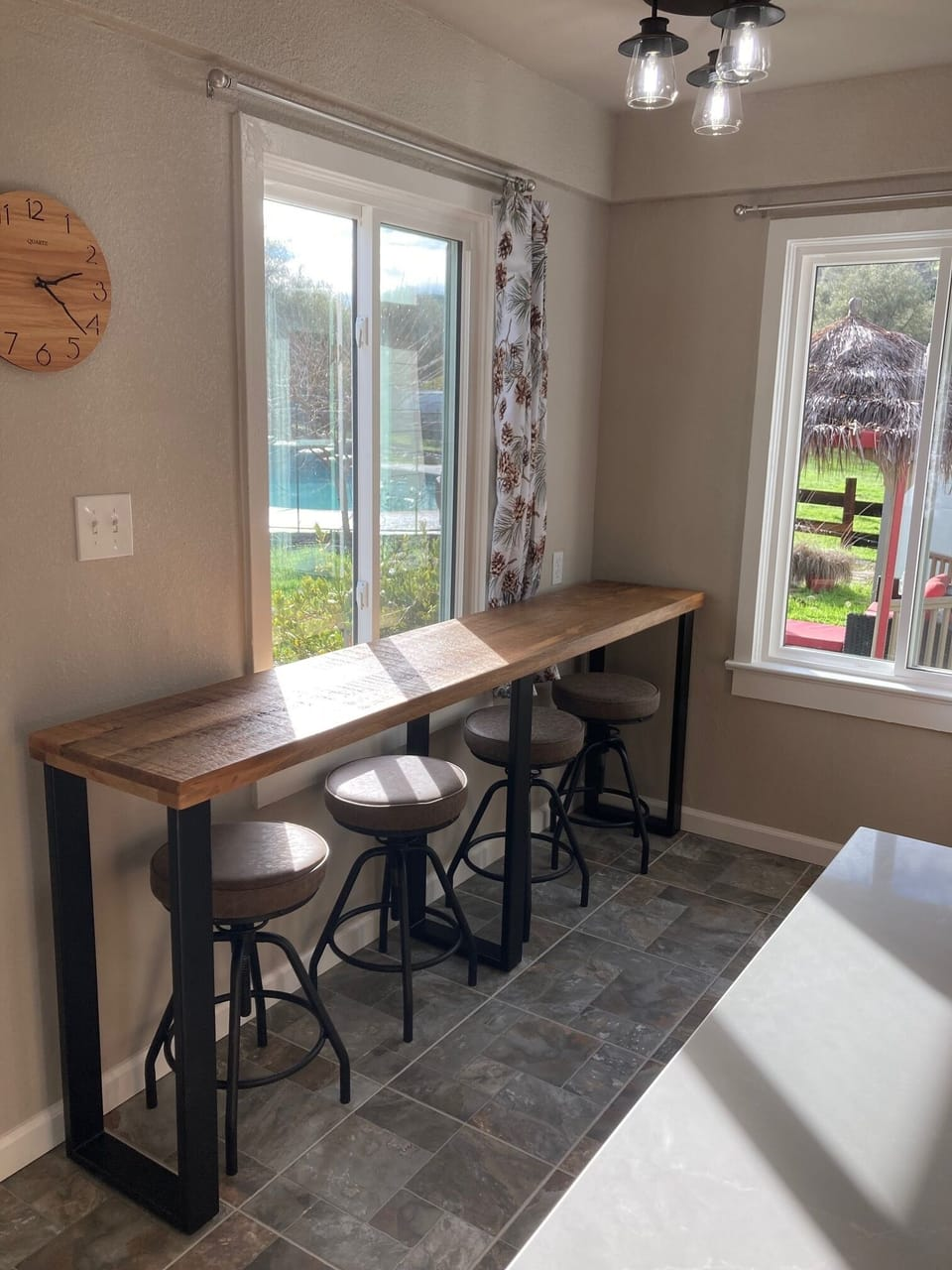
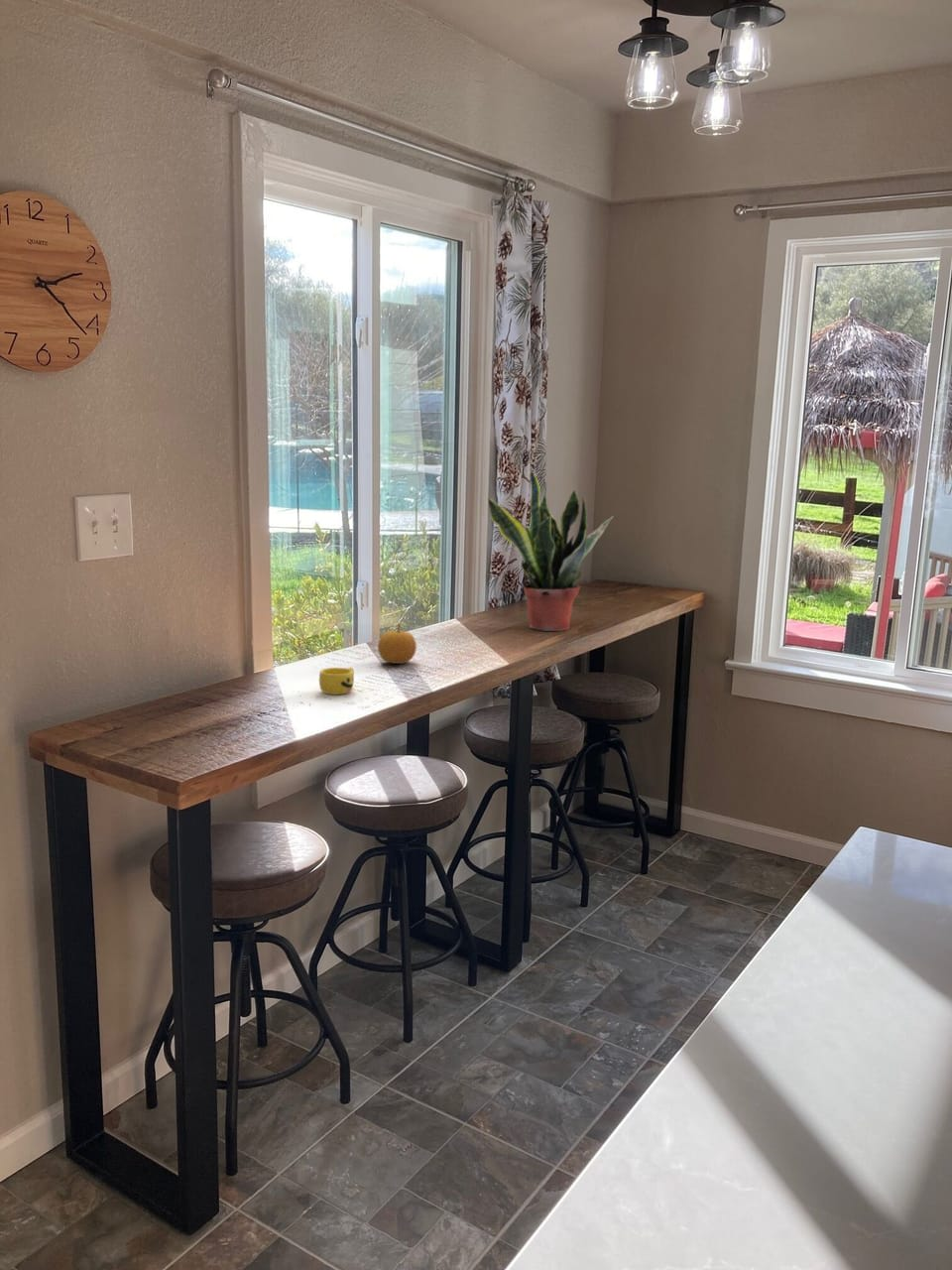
+ cup [318,666,355,696]
+ fruit [377,623,417,665]
+ potted plant [488,469,614,632]
